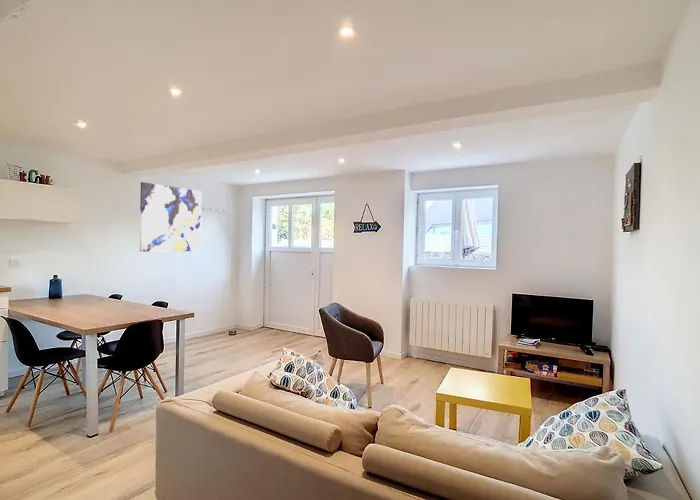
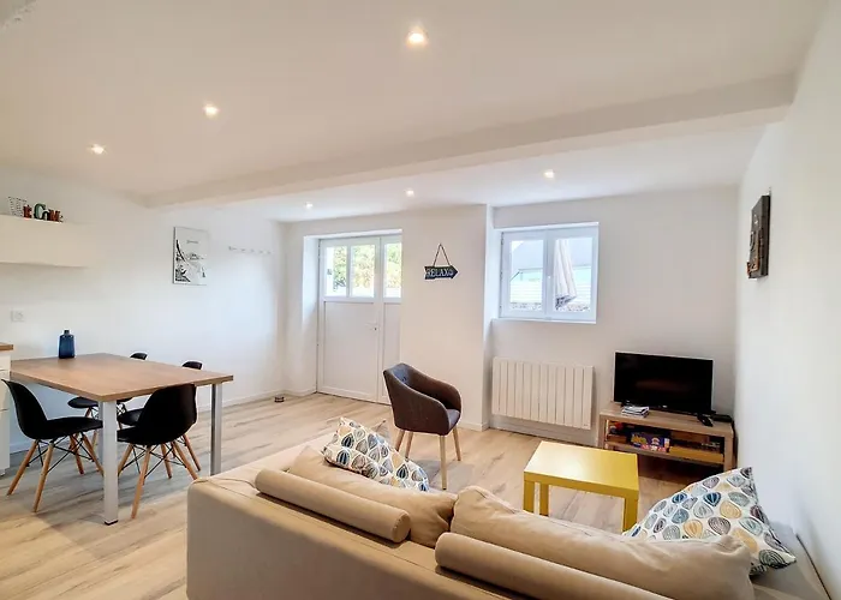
- wall art [139,181,203,253]
